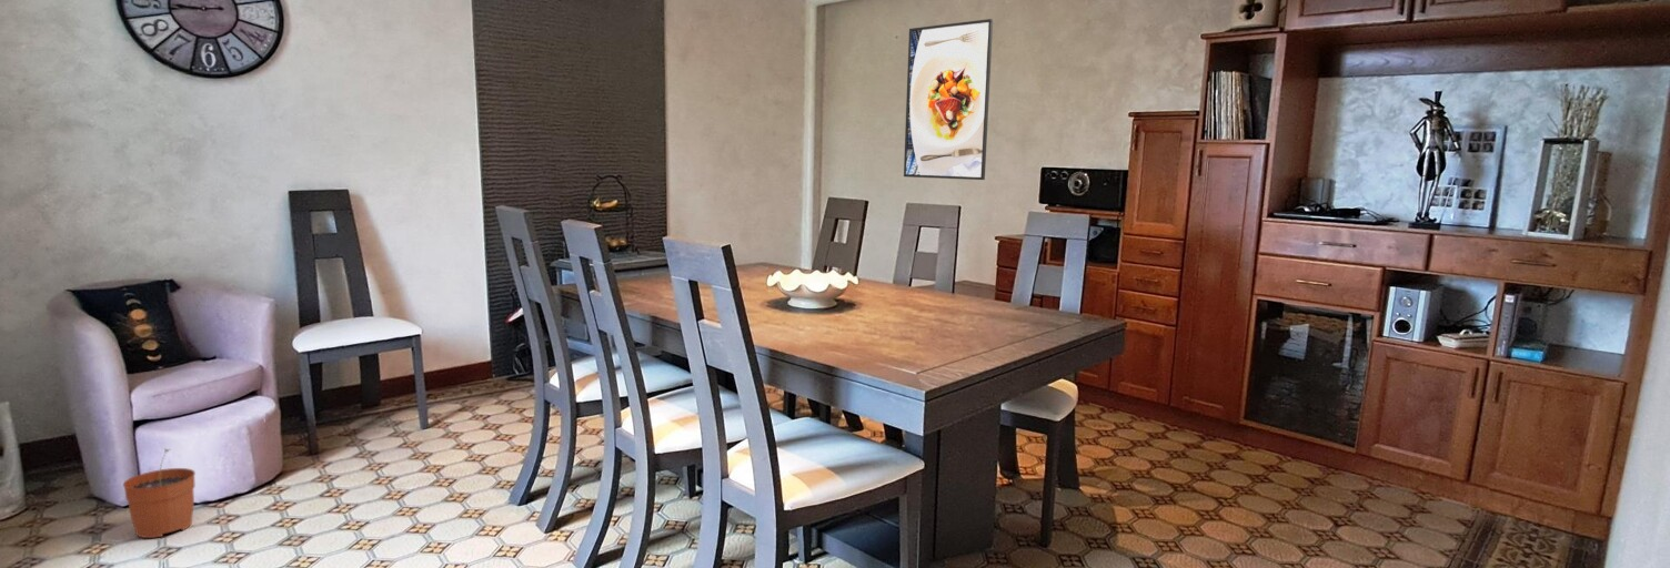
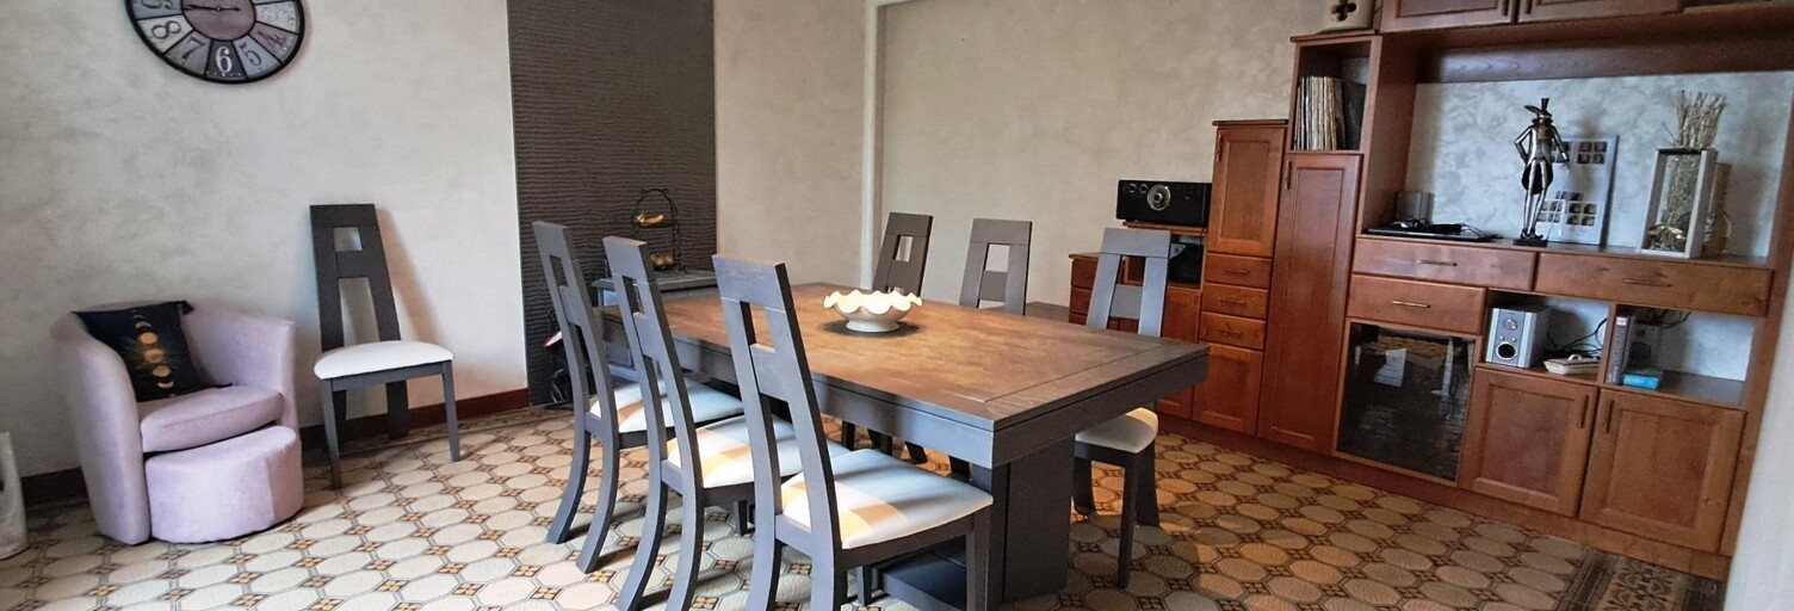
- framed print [903,18,994,181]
- plant pot [122,447,197,539]
